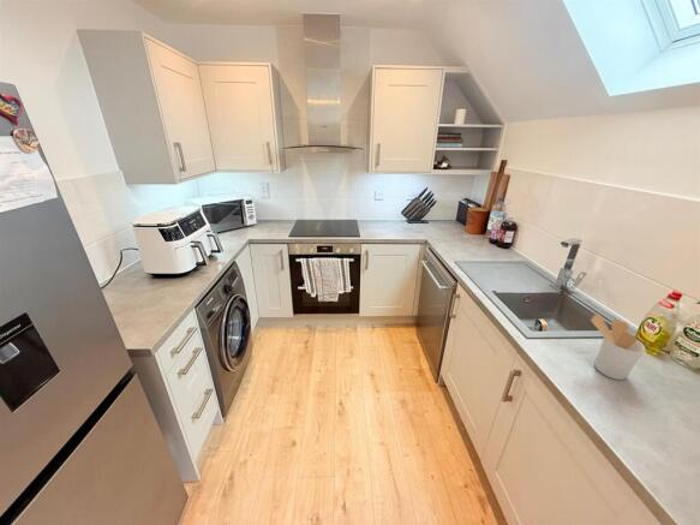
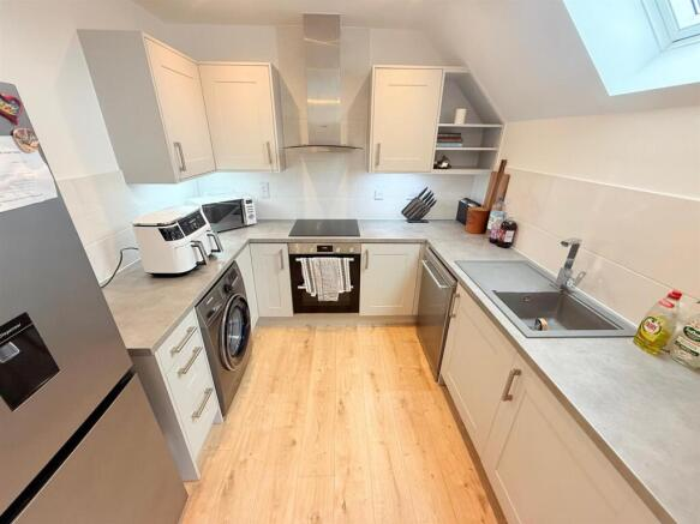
- utensil holder [590,312,646,381]
